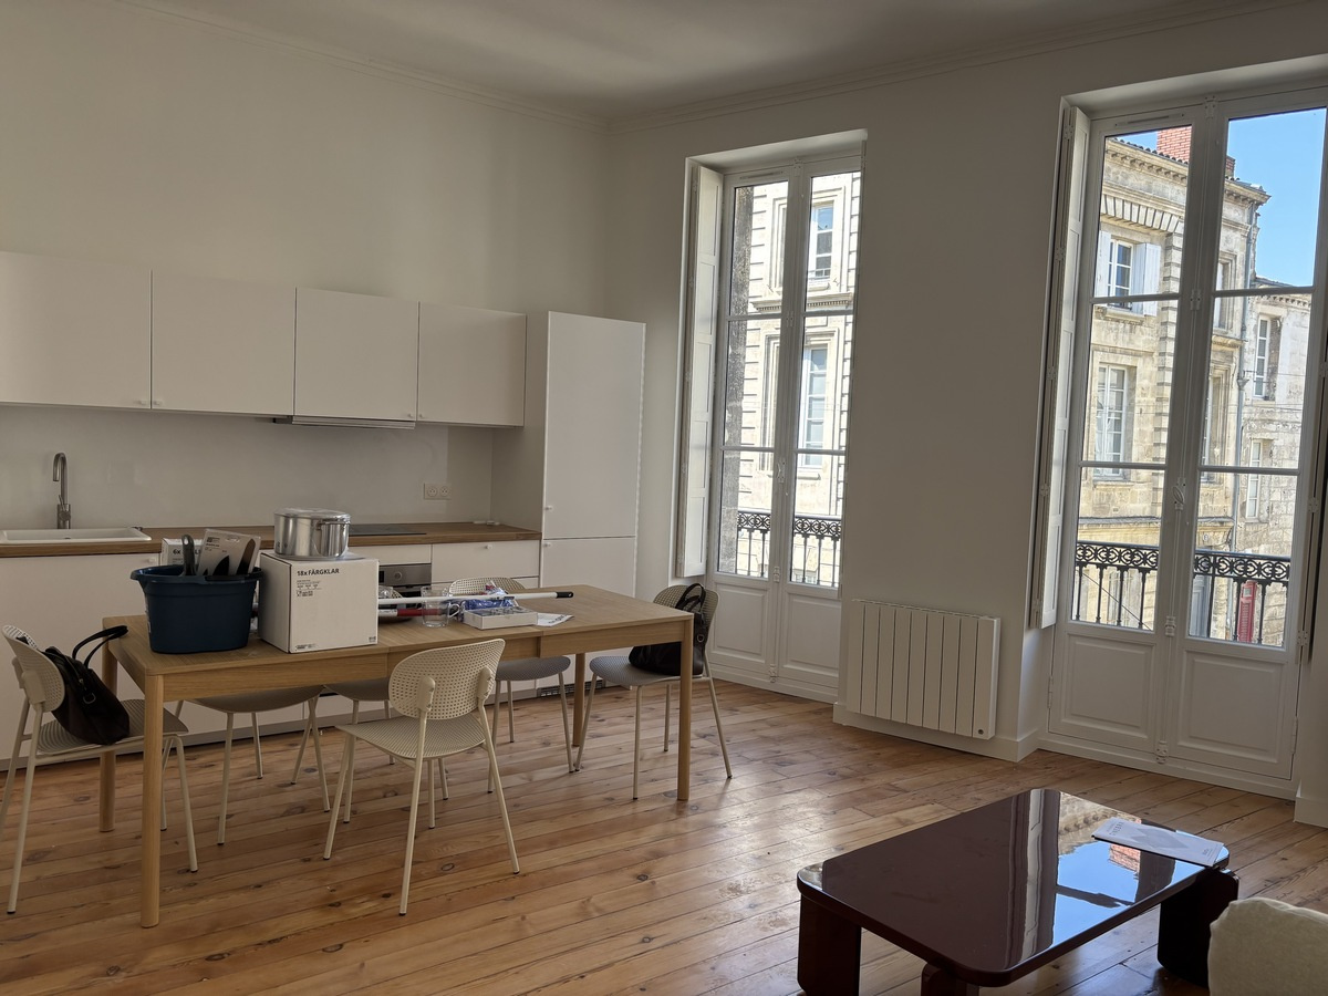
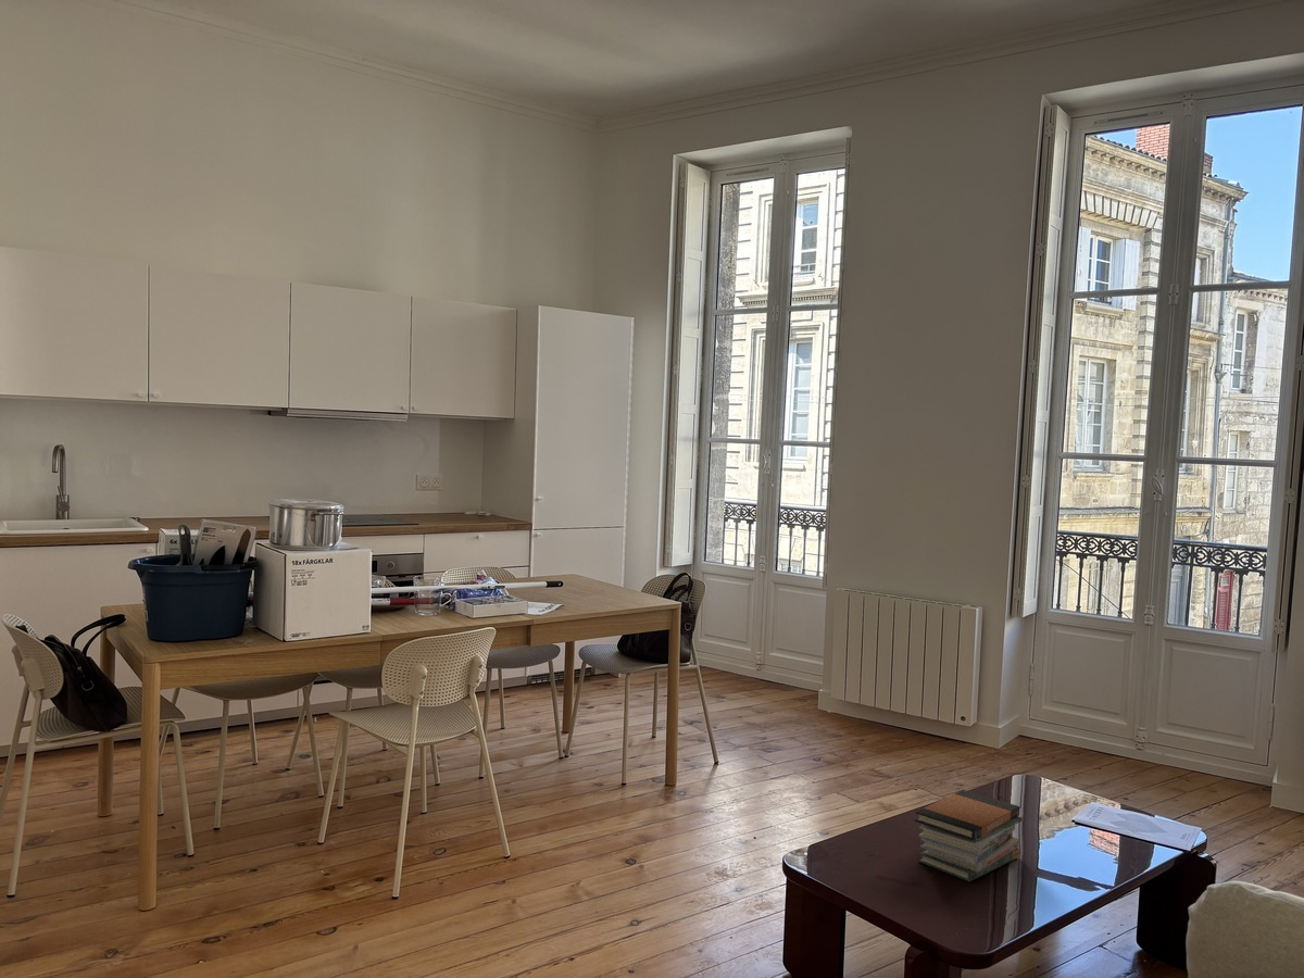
+ book stack [914,789,1024,882]
